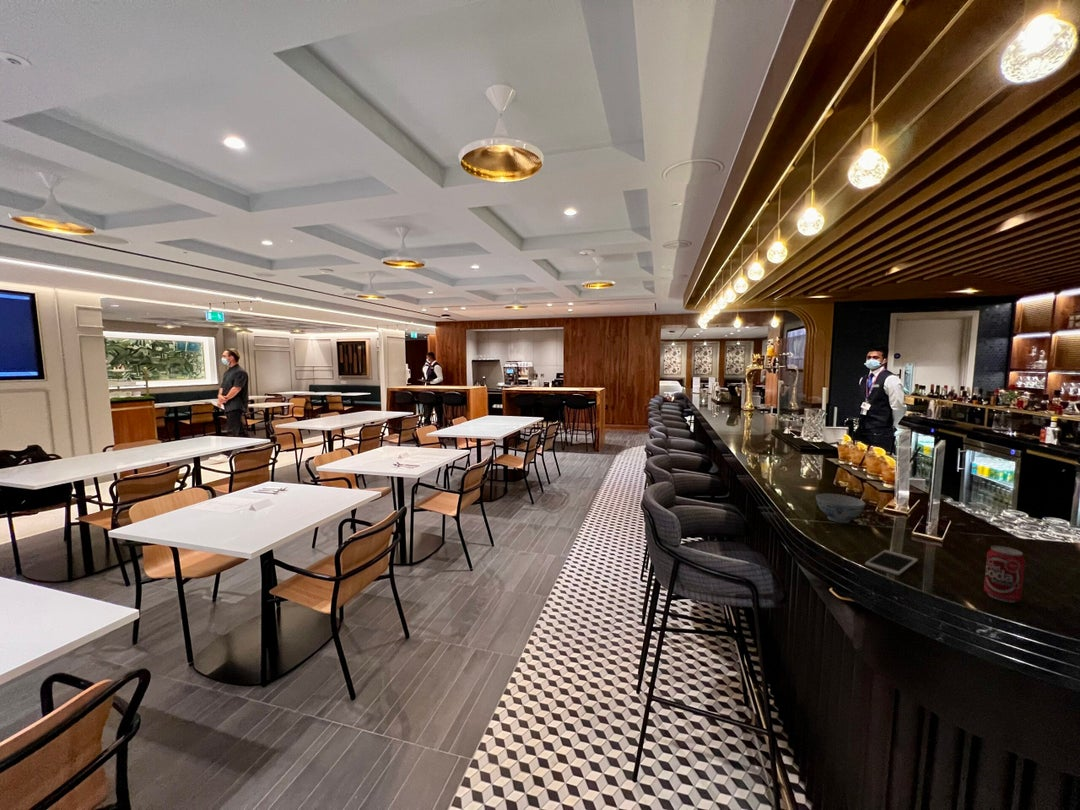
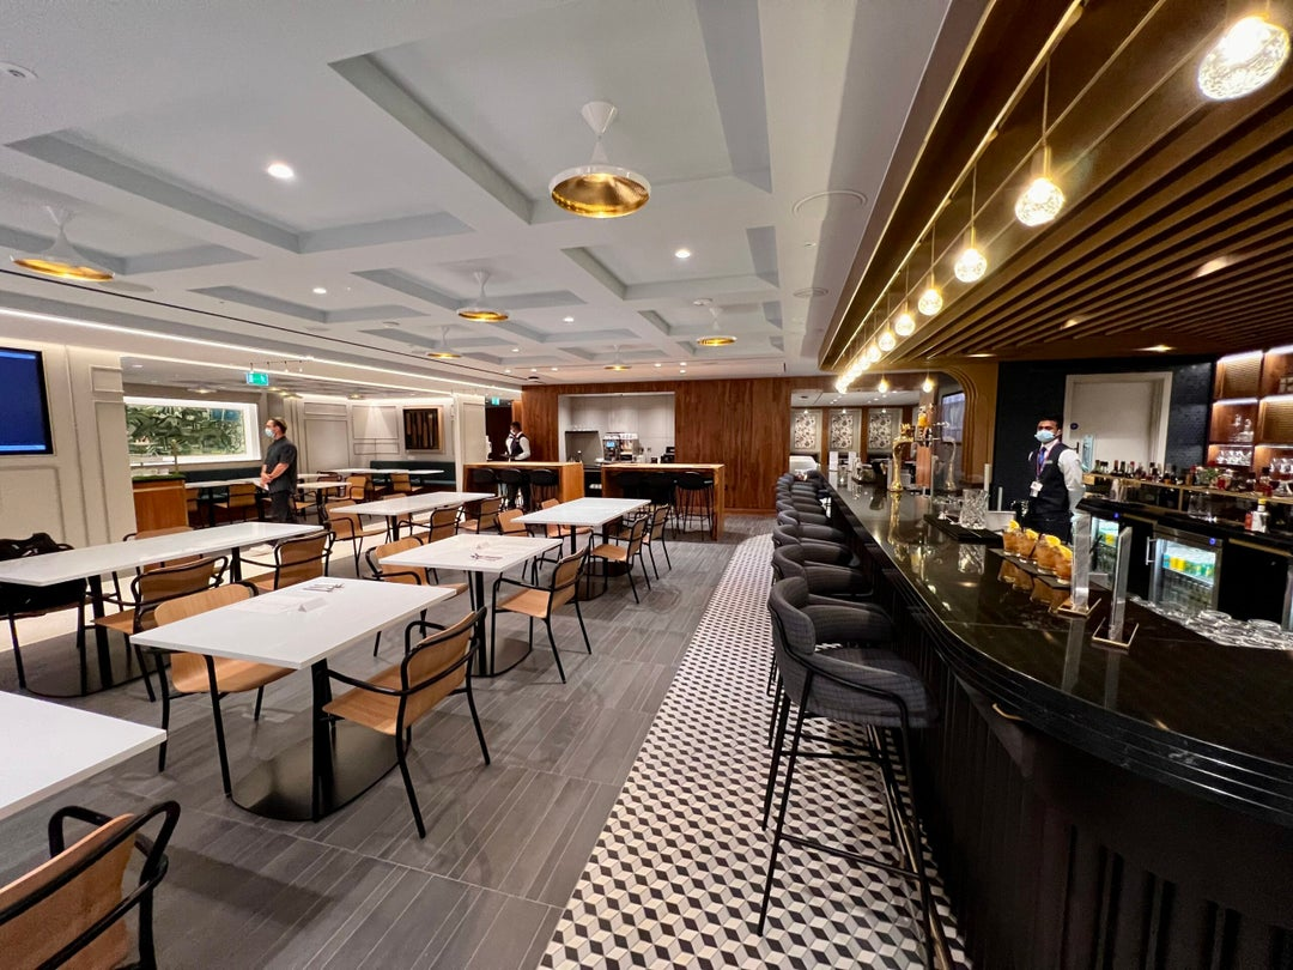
- chinaware [815,493,866,524]
- cell phone [864,549,919,576]
- beverage can [983,545,1026,604]
